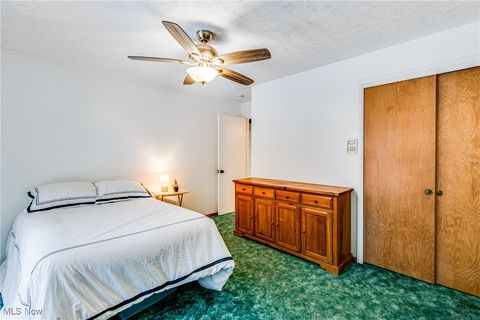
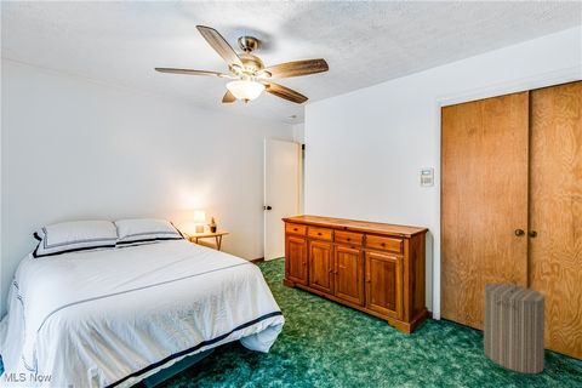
+ laundry hamper [483,279,547,375]
